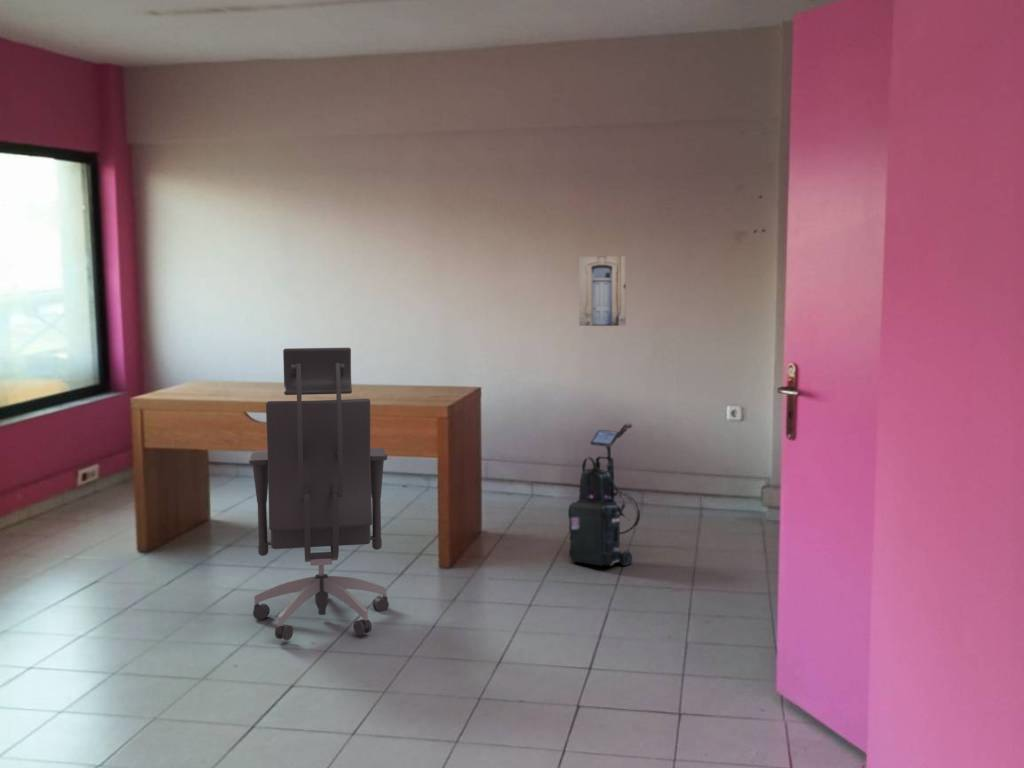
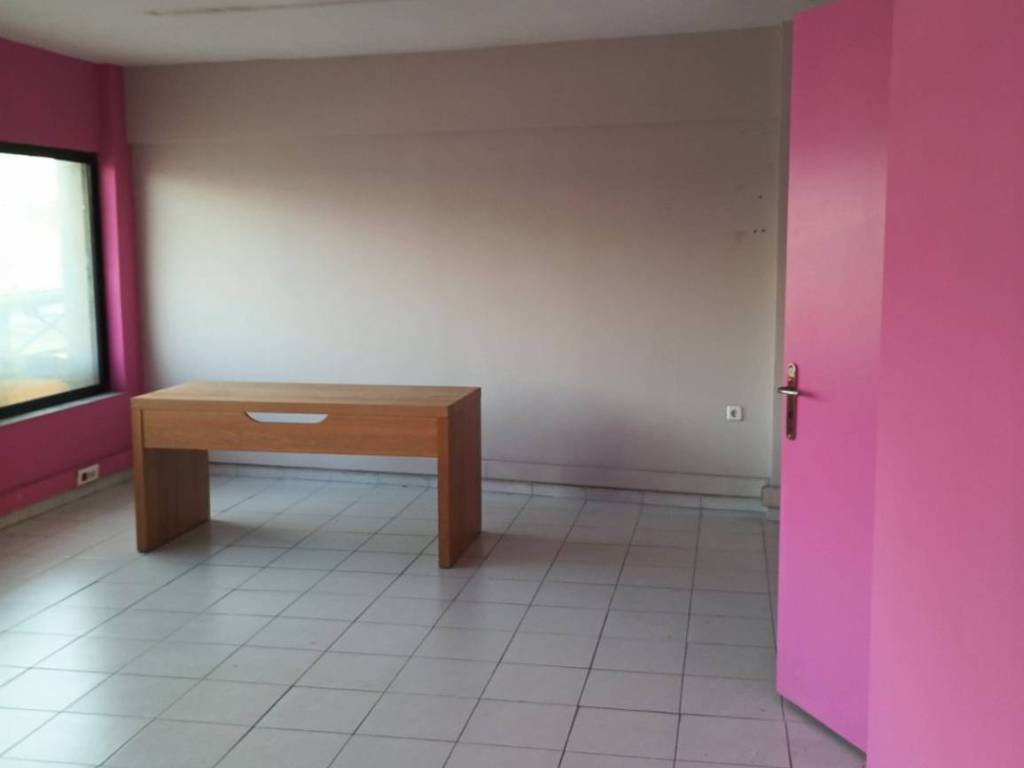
- office chair [248,347,390,641]
- wall art [578,255,627,327]
- vacuum cleaner [567,422,641,567]
